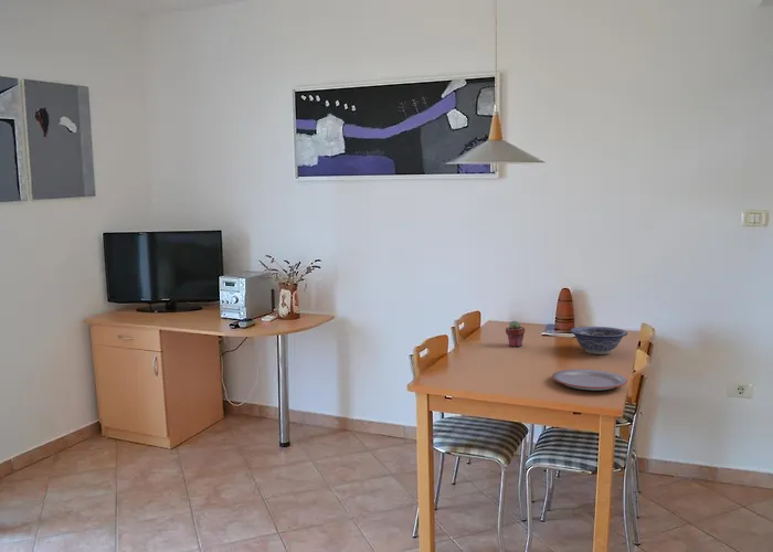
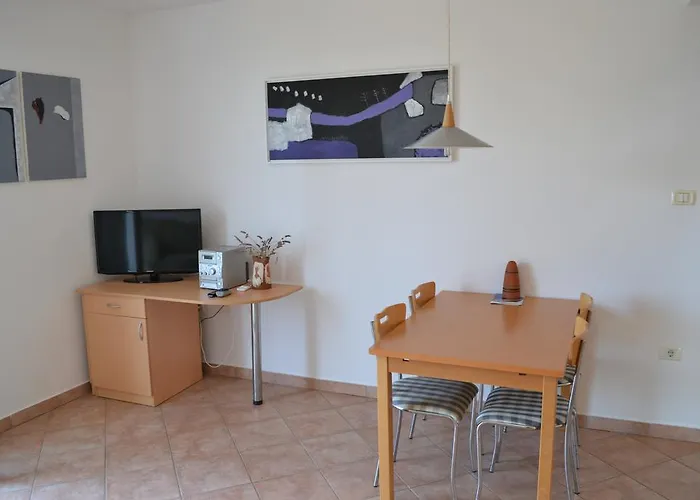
- plate [551,368,628,391]
- decorative bowl [569,326,628,355]
- potted succulent [505,320,526,348]
